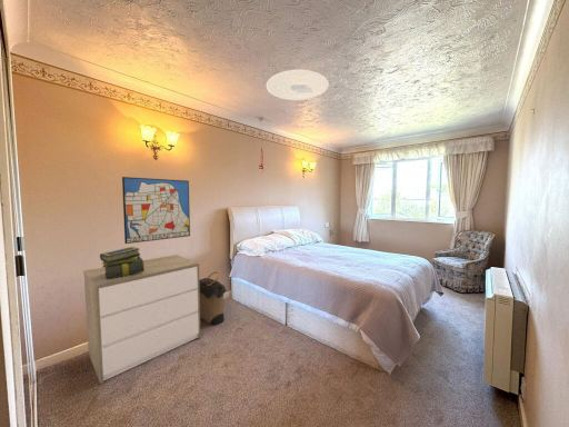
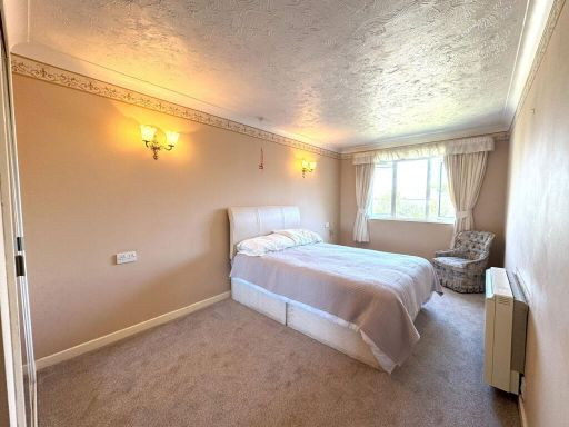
- laundry hamper [199,270,228,326]
- stack of books [99,246,144,279]
- ceiling light [266,69,330,101]
- wall art [121,176,191,245]
- dresser [82,254,202,386]
